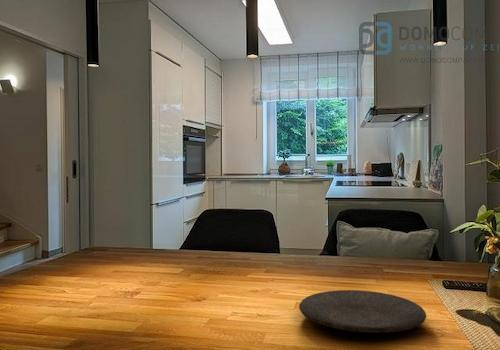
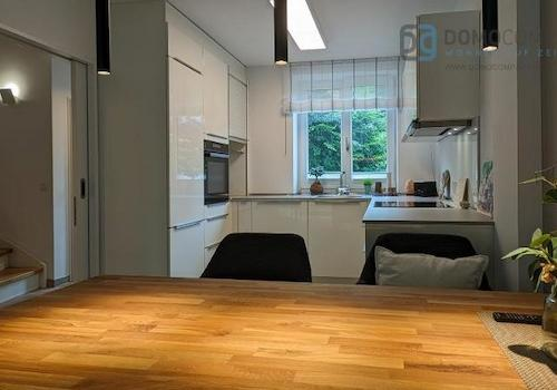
- plate [298,289,427,334]
